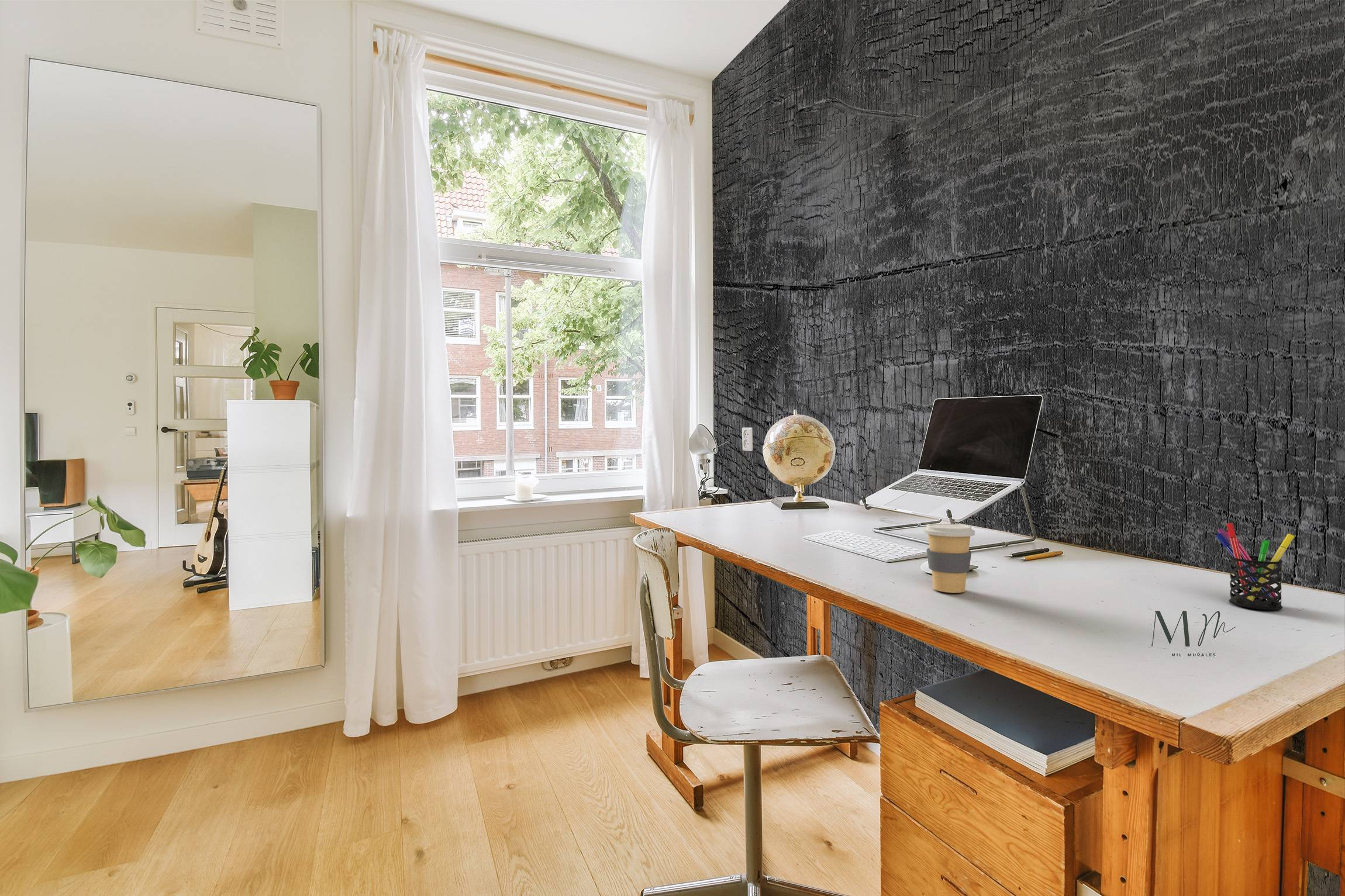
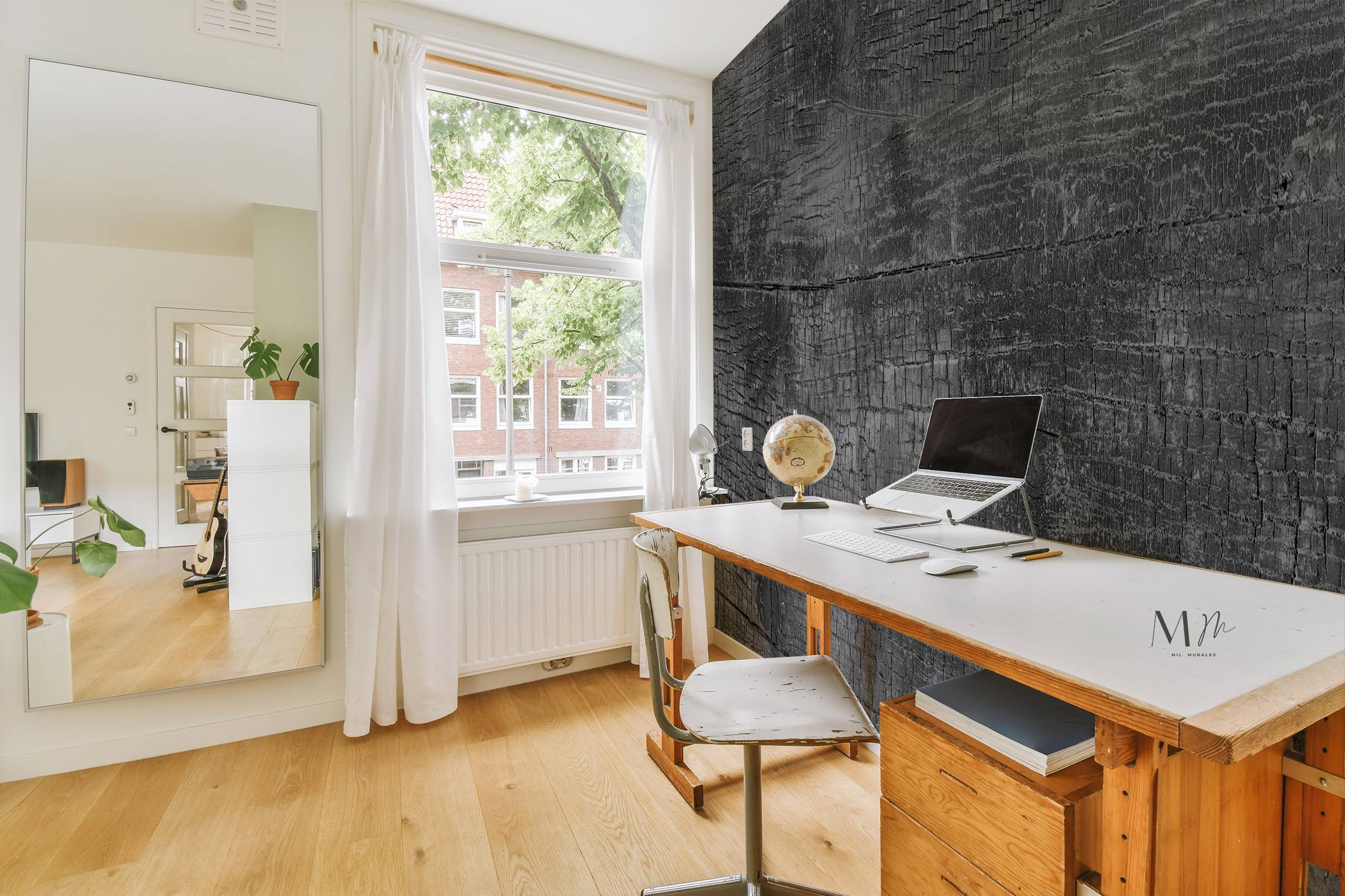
- coffee cup [923,523,975,593]
- pen holder [1215,523,1295,611]
